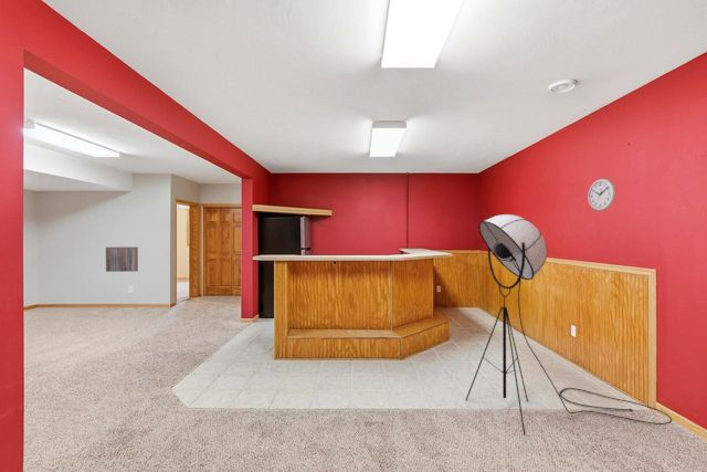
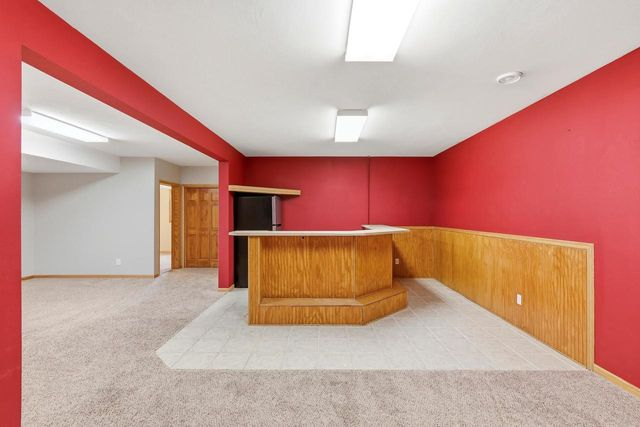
- wall art [105,247,139,273]
- floor lamp [465,213,673,436]
- wall clock [587,178,616,212]
